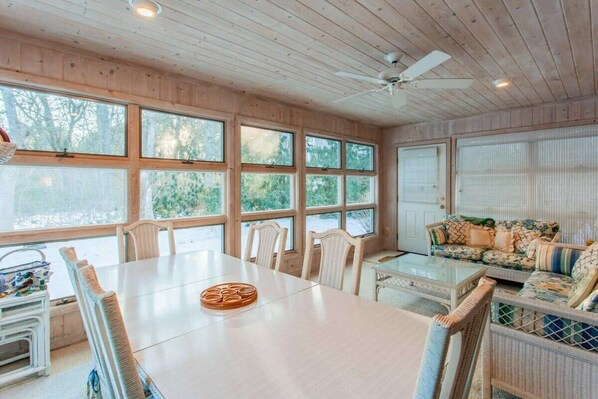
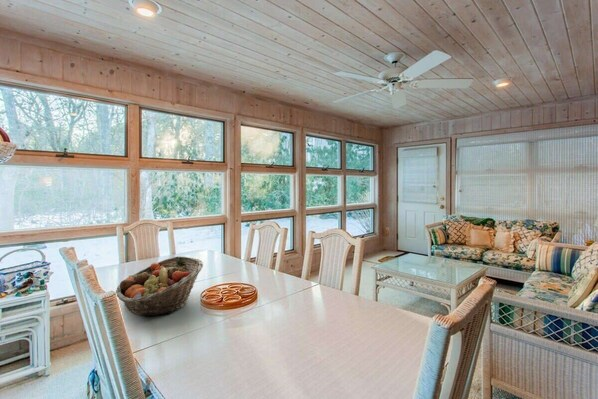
+ fruit basket [115,256,204,317]
